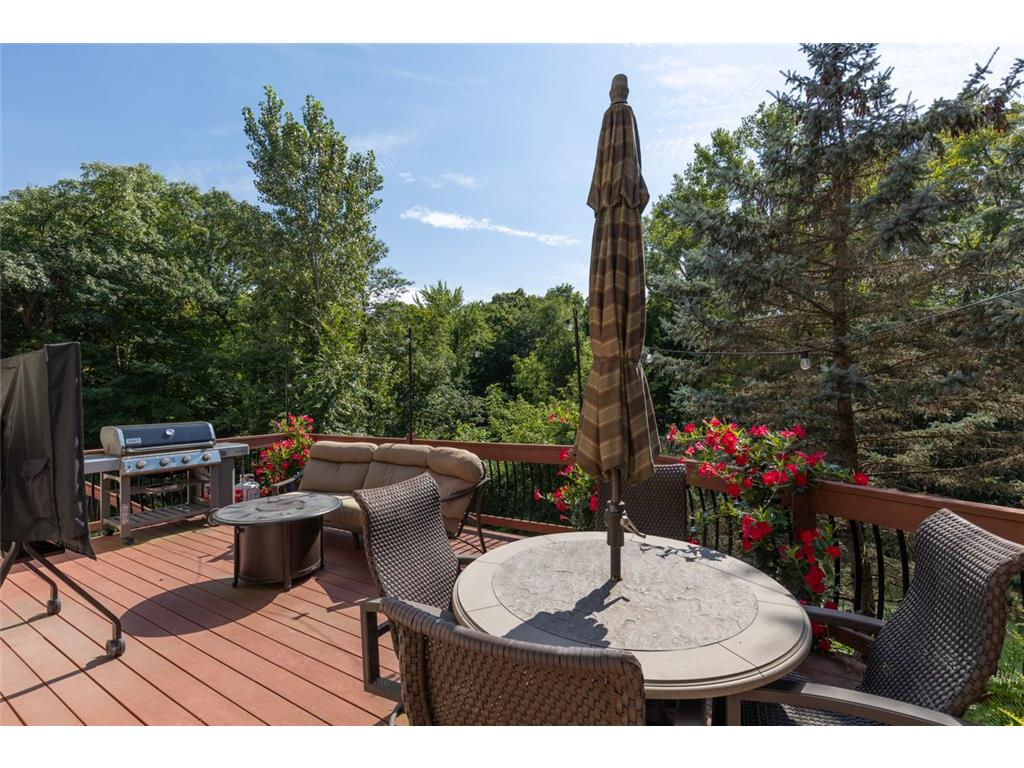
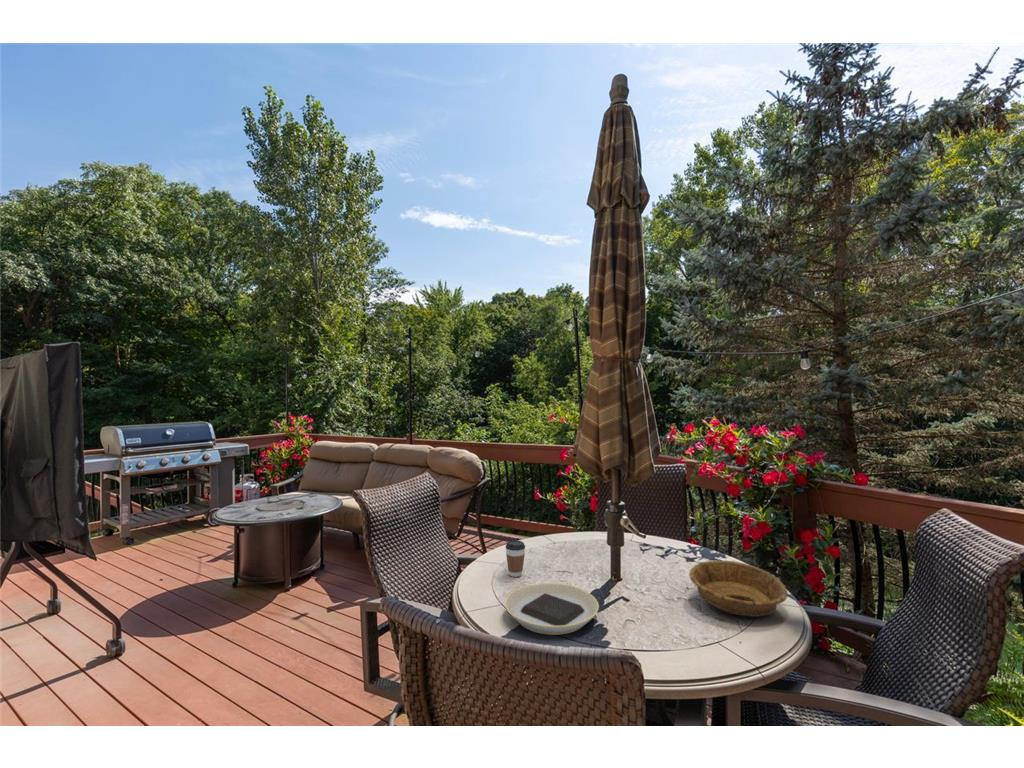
+ plate [504,582,600,636]
+ decorative bowl [688,559,789,618]
+ coffee cup [505,540,526,578]
